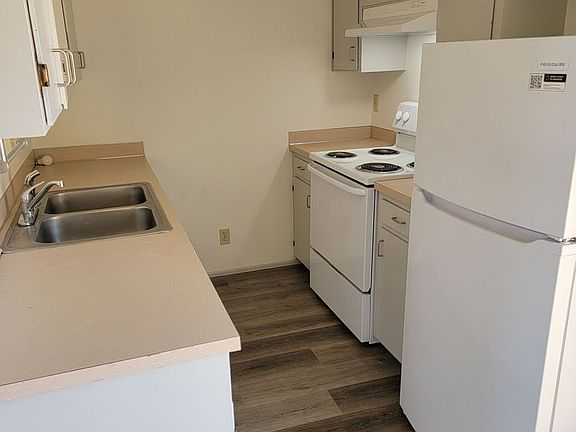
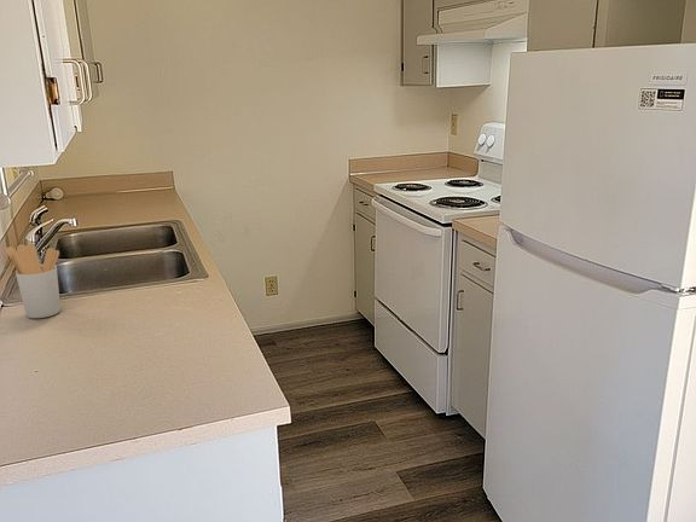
+ utensil holder [4,243,62,319]
